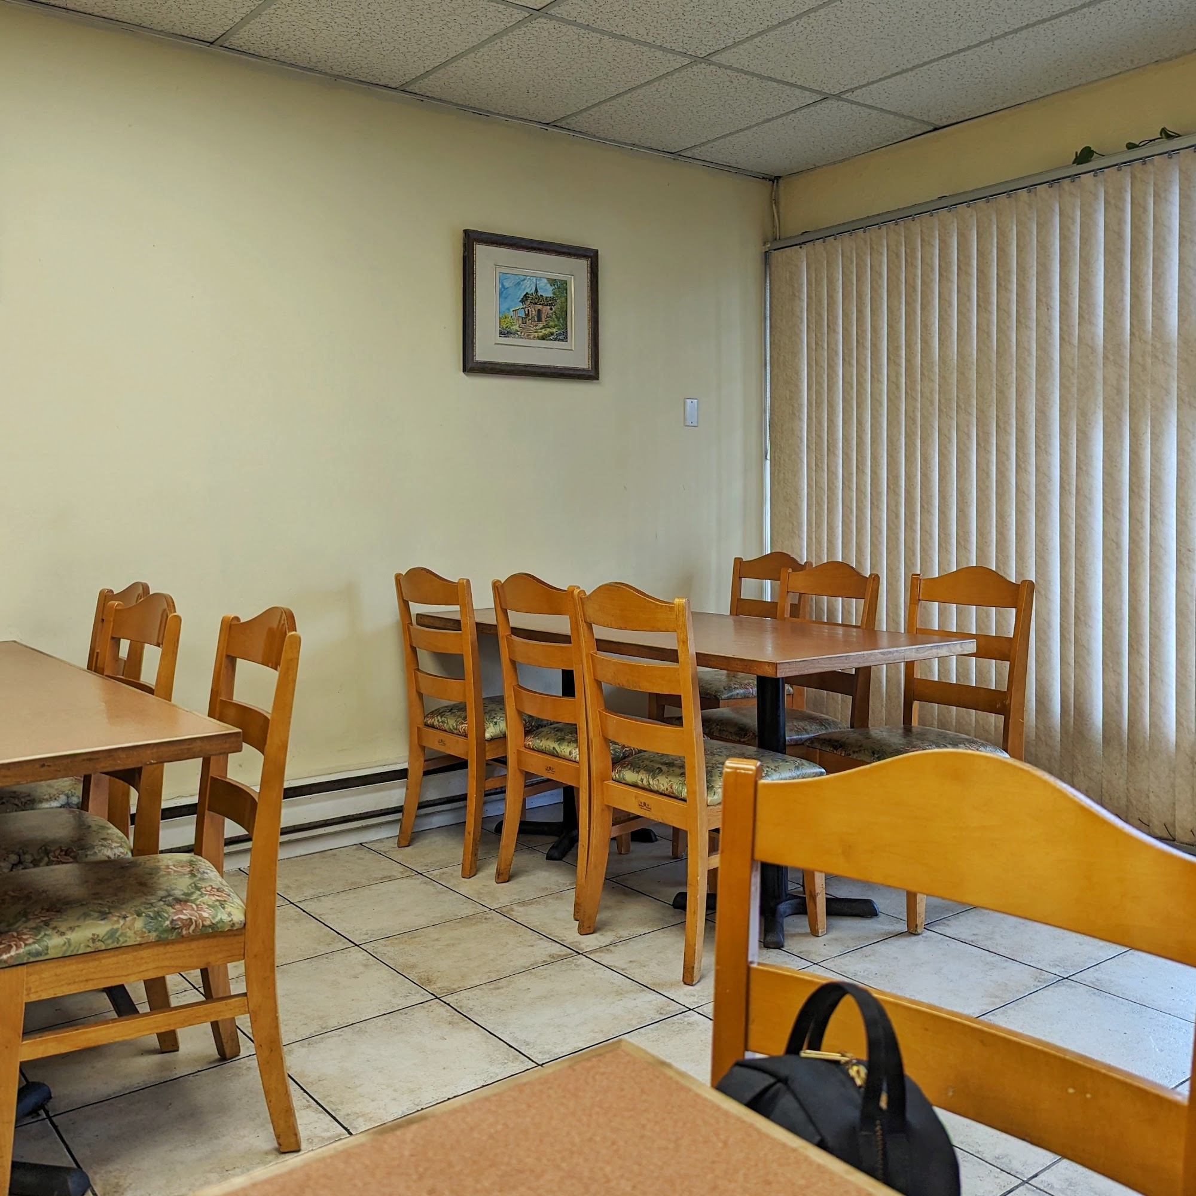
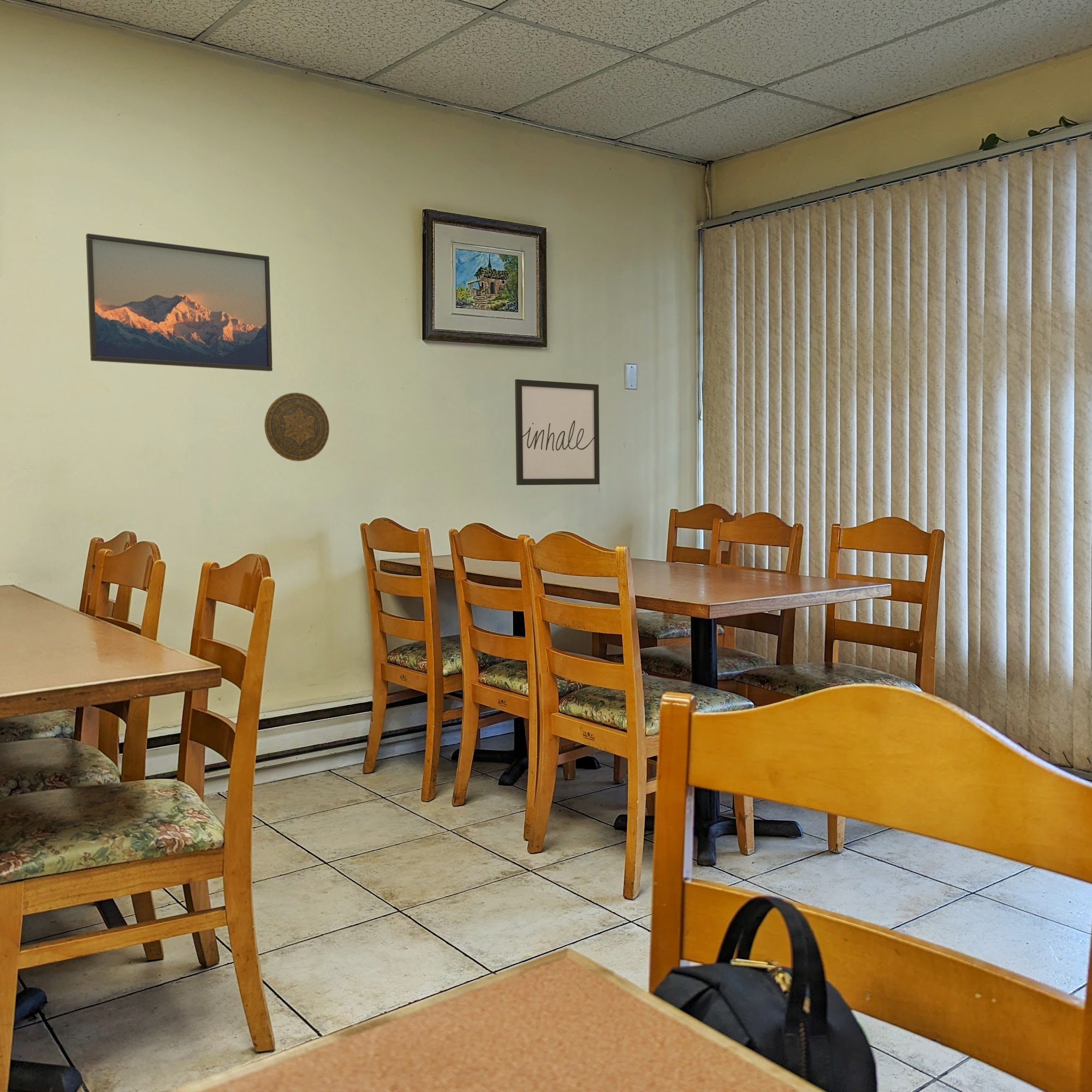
+ wall art [514,379,600,486]
+ decorative plate [264,392,330,462]
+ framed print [85,233,273,372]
